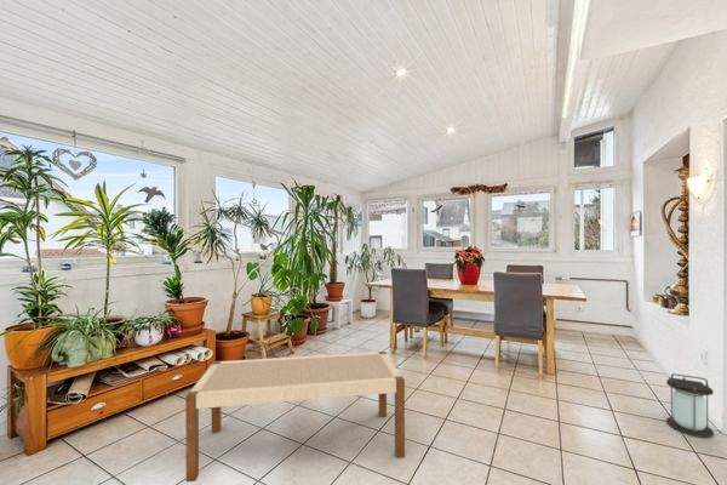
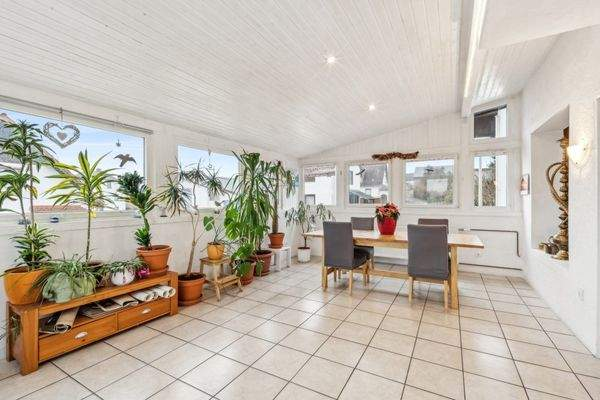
- lantern [665,372,715,439]
- bench [184,350,406,483]
